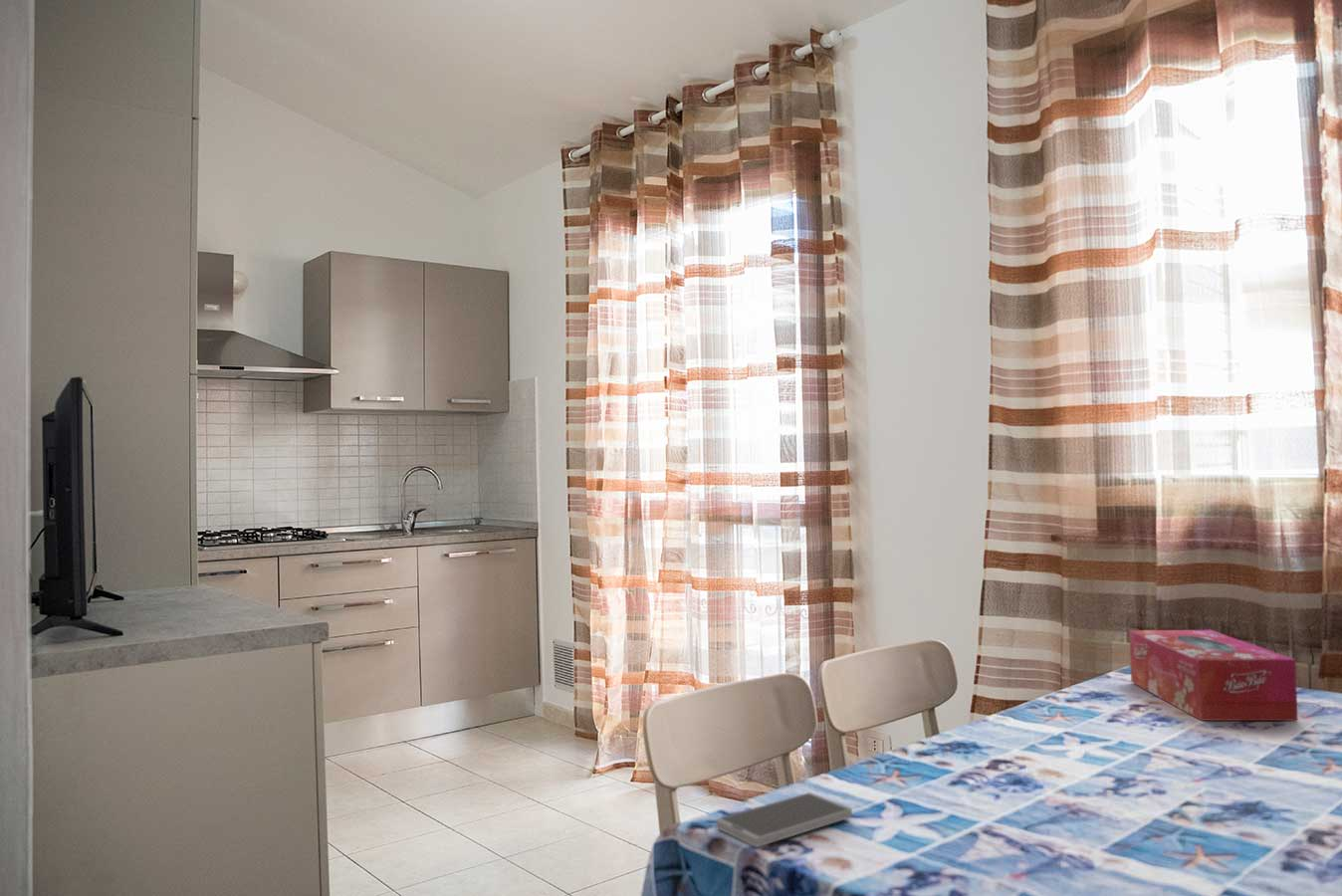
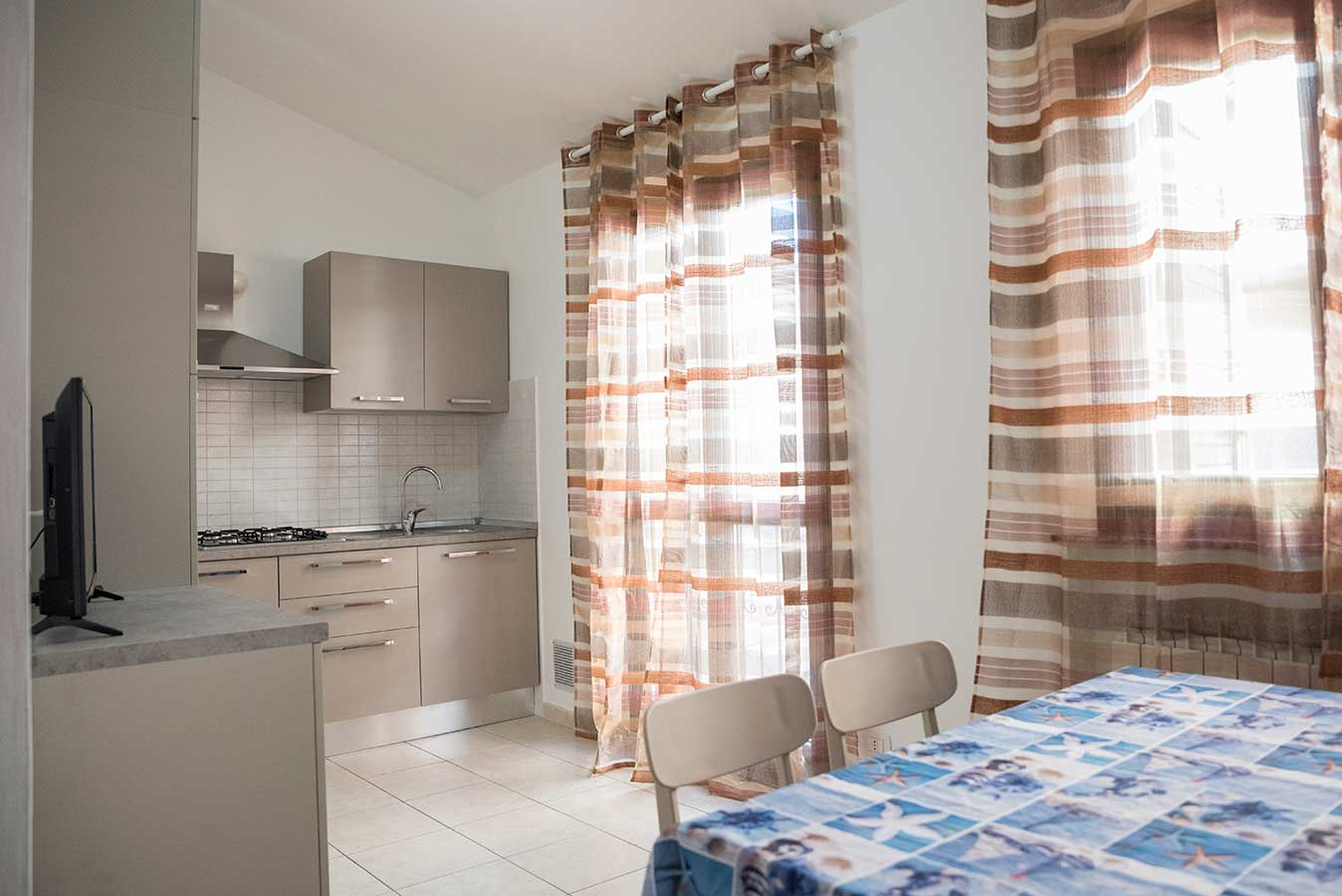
- tissue box [1129,629,1299,722]
- smartphone [715,791,853,848]
